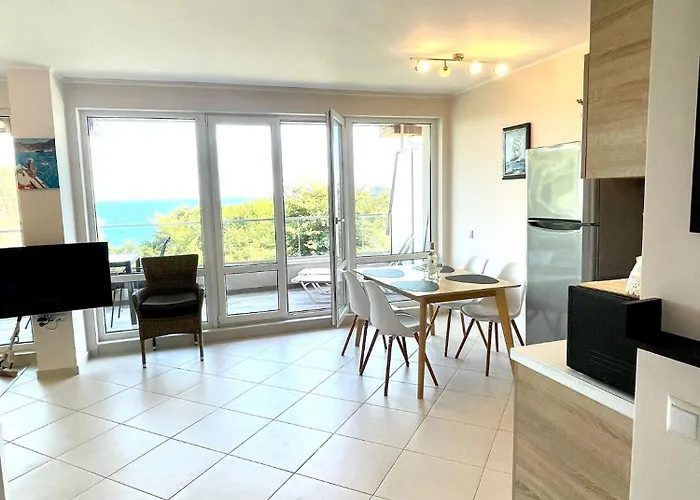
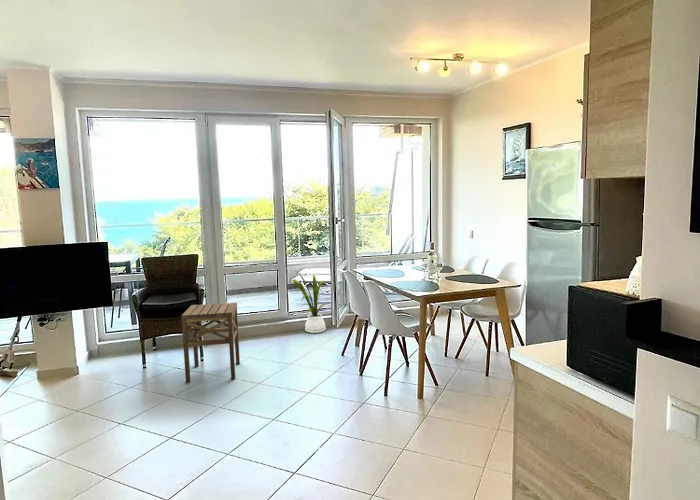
+ house plant [290,269,331,334]
+ side table [181,302,241,383]
